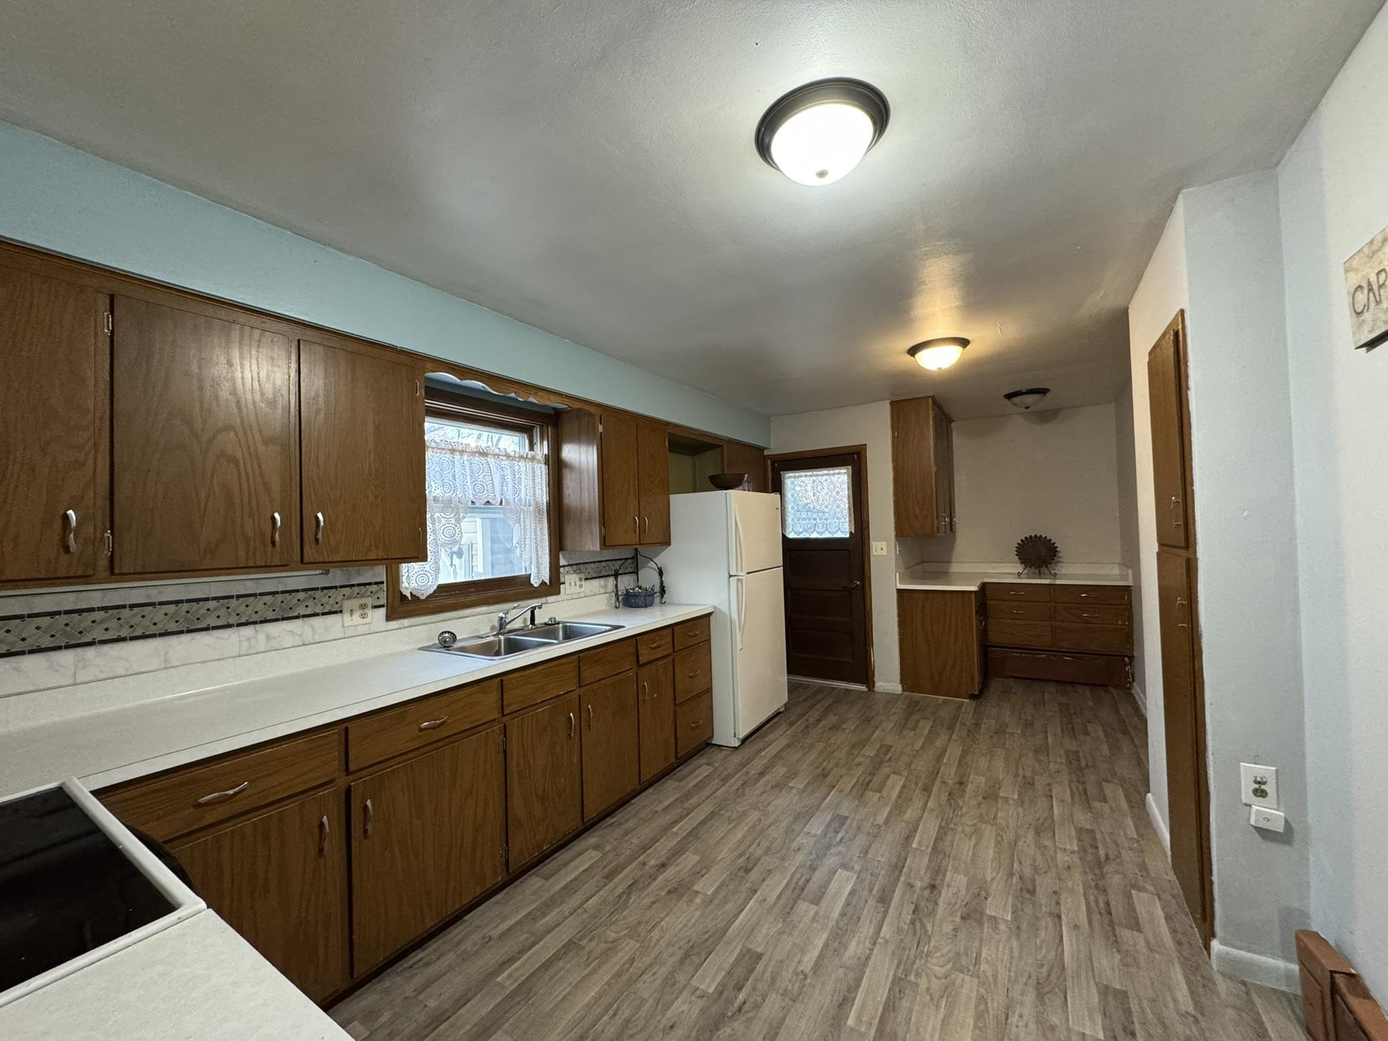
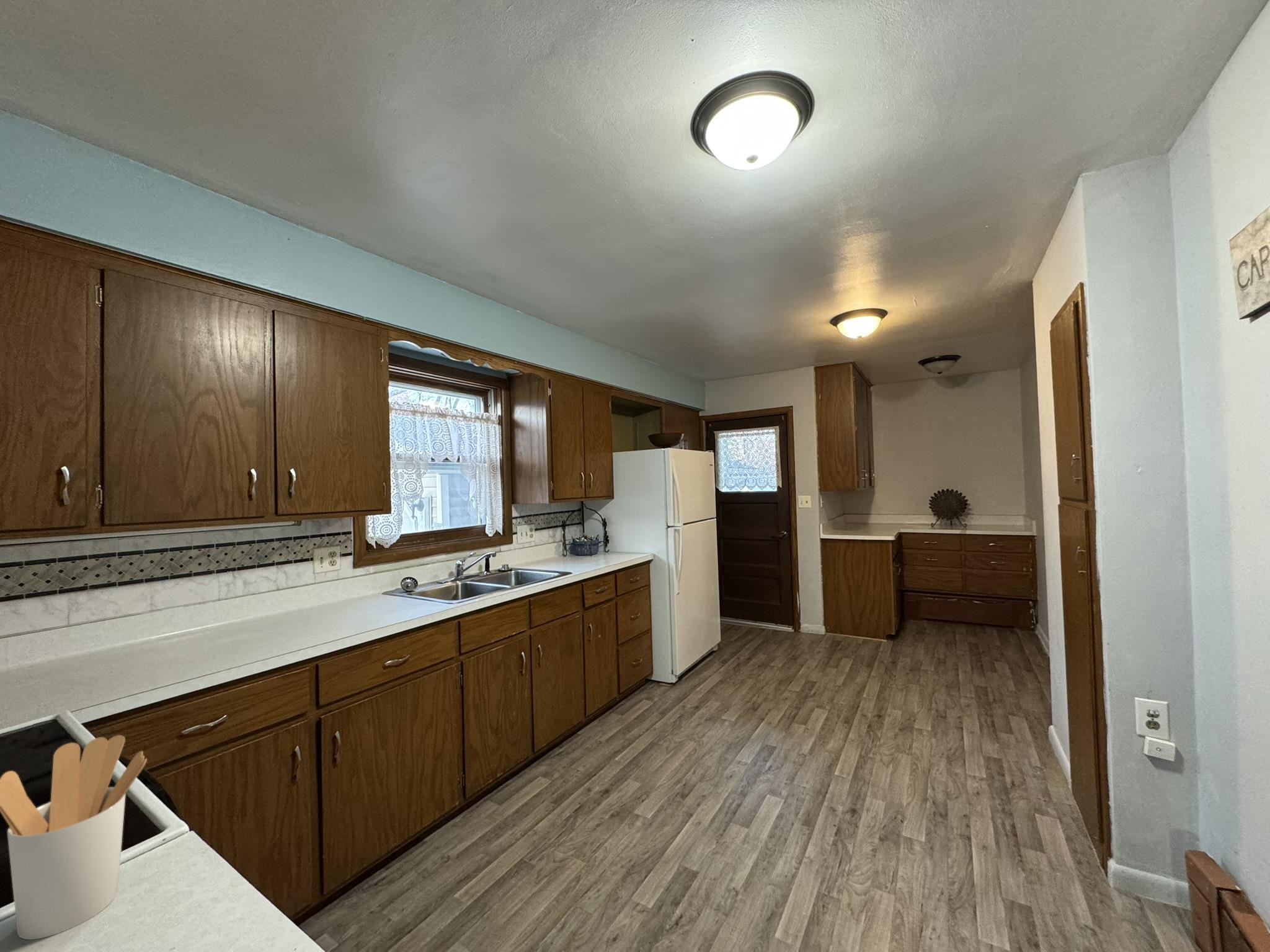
+ utensil holder [0,734,148,940]
